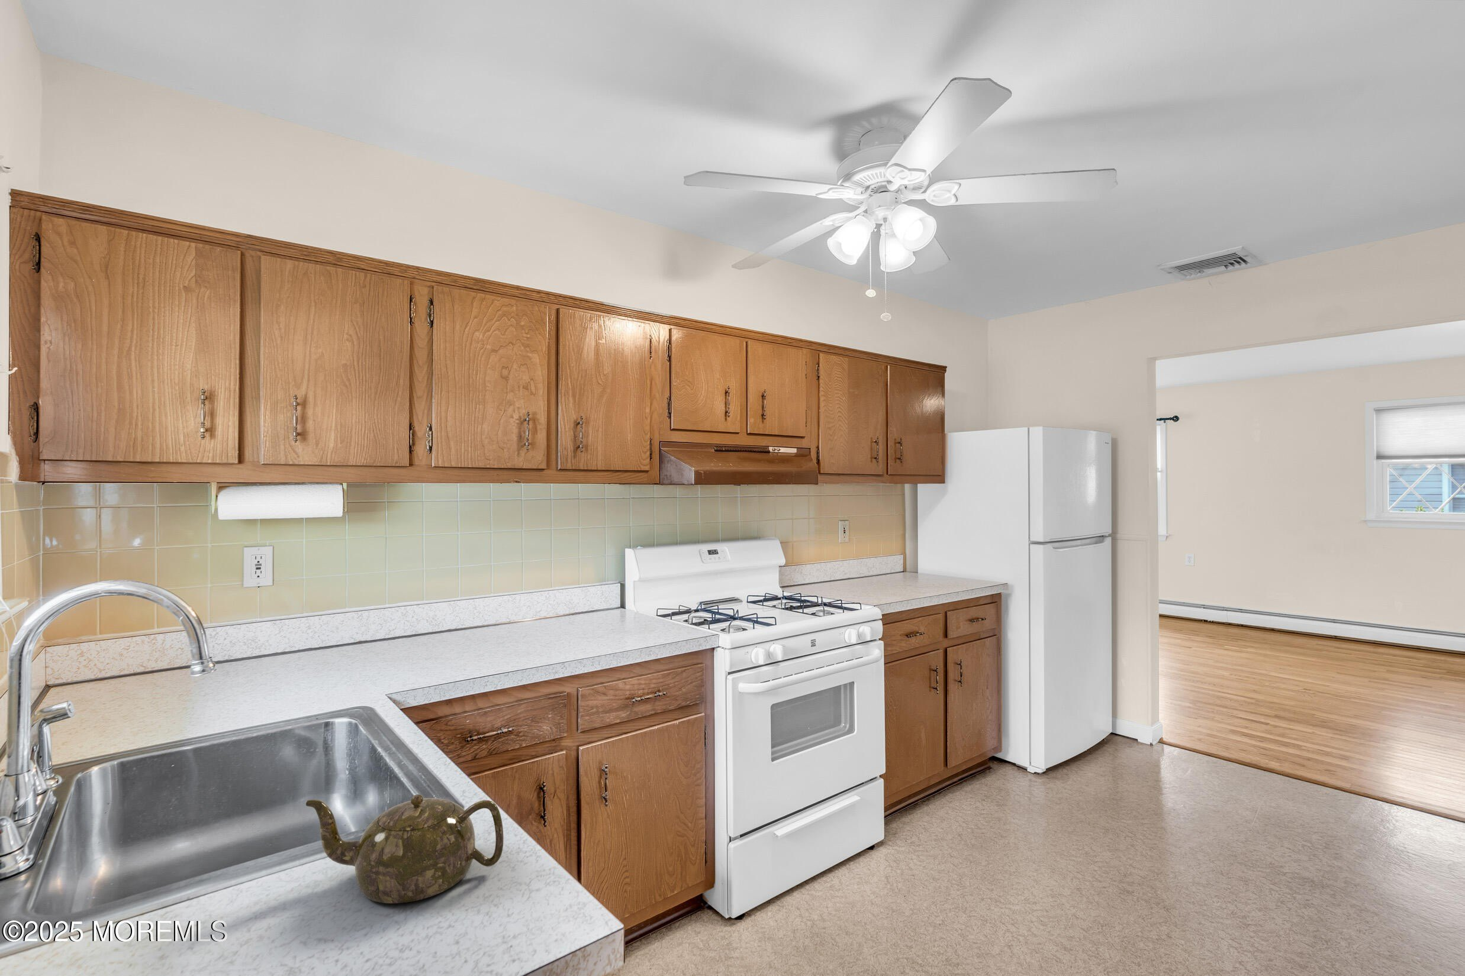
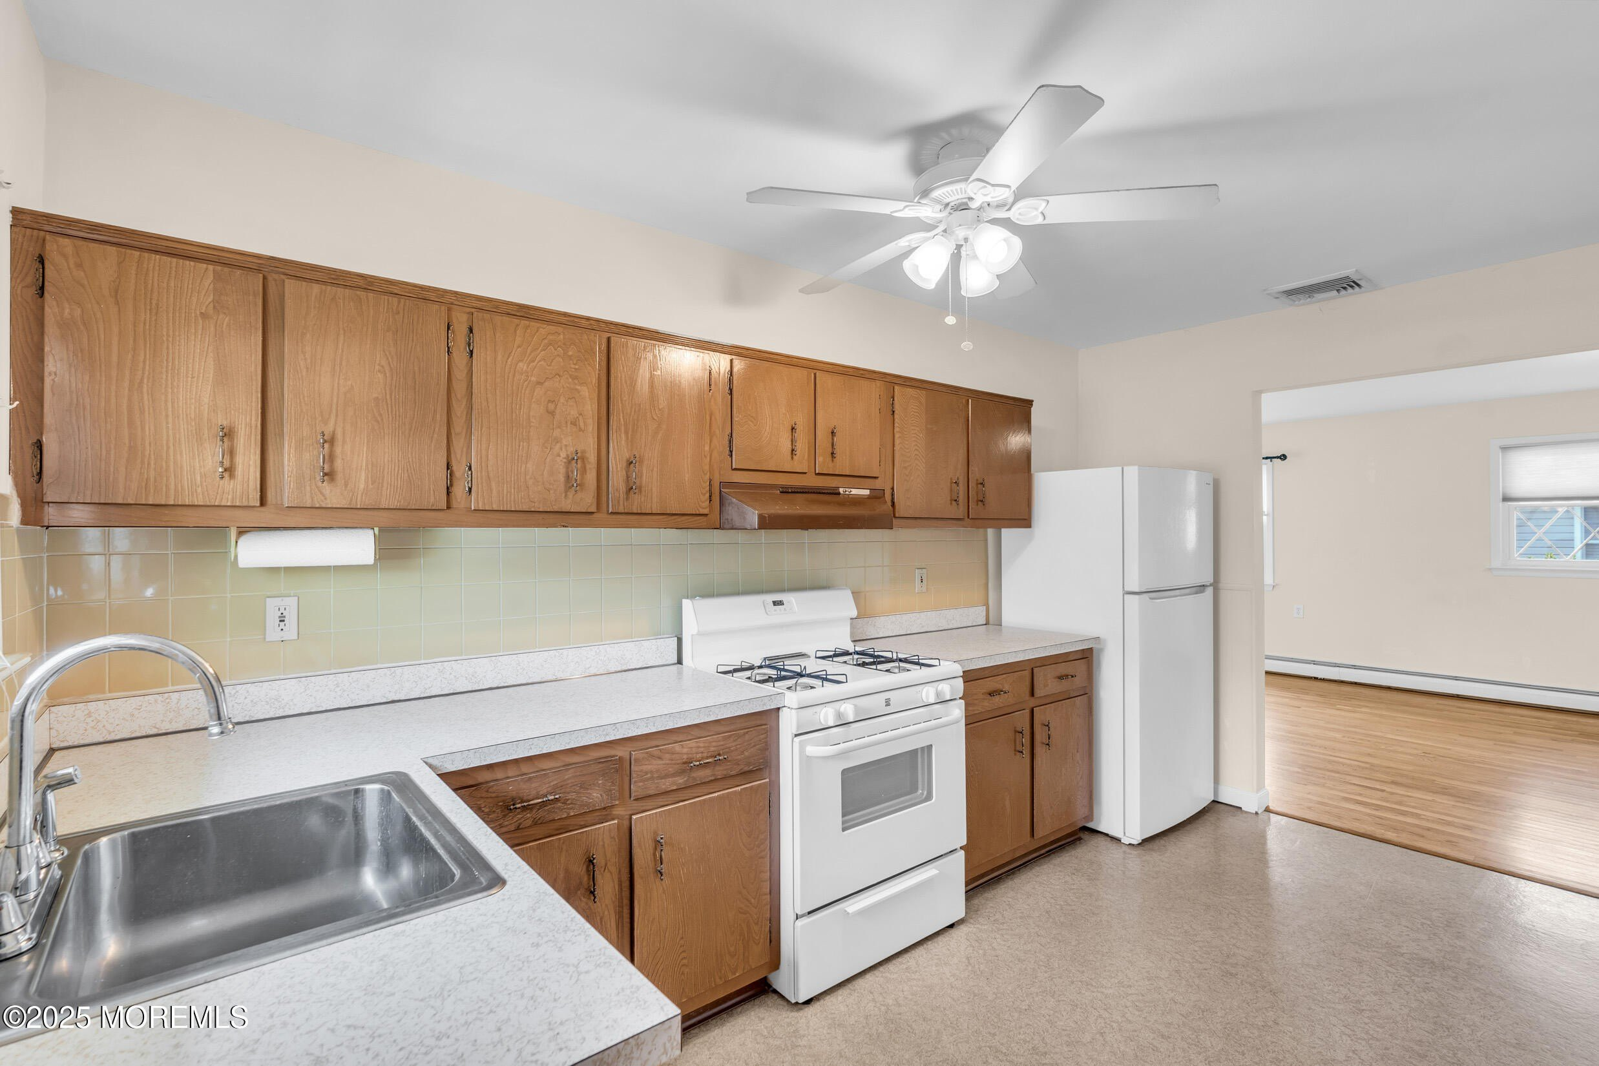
- teapot [305,794,505,904]
